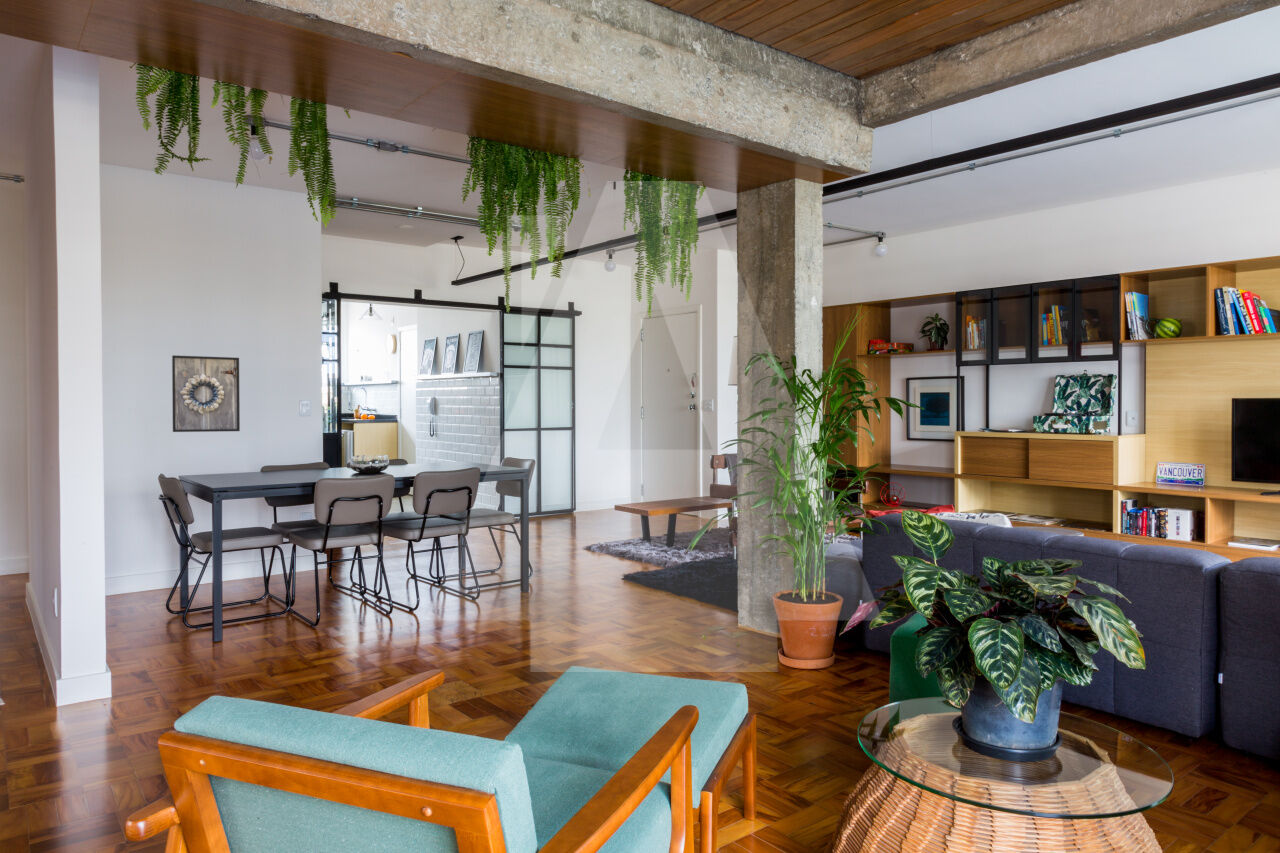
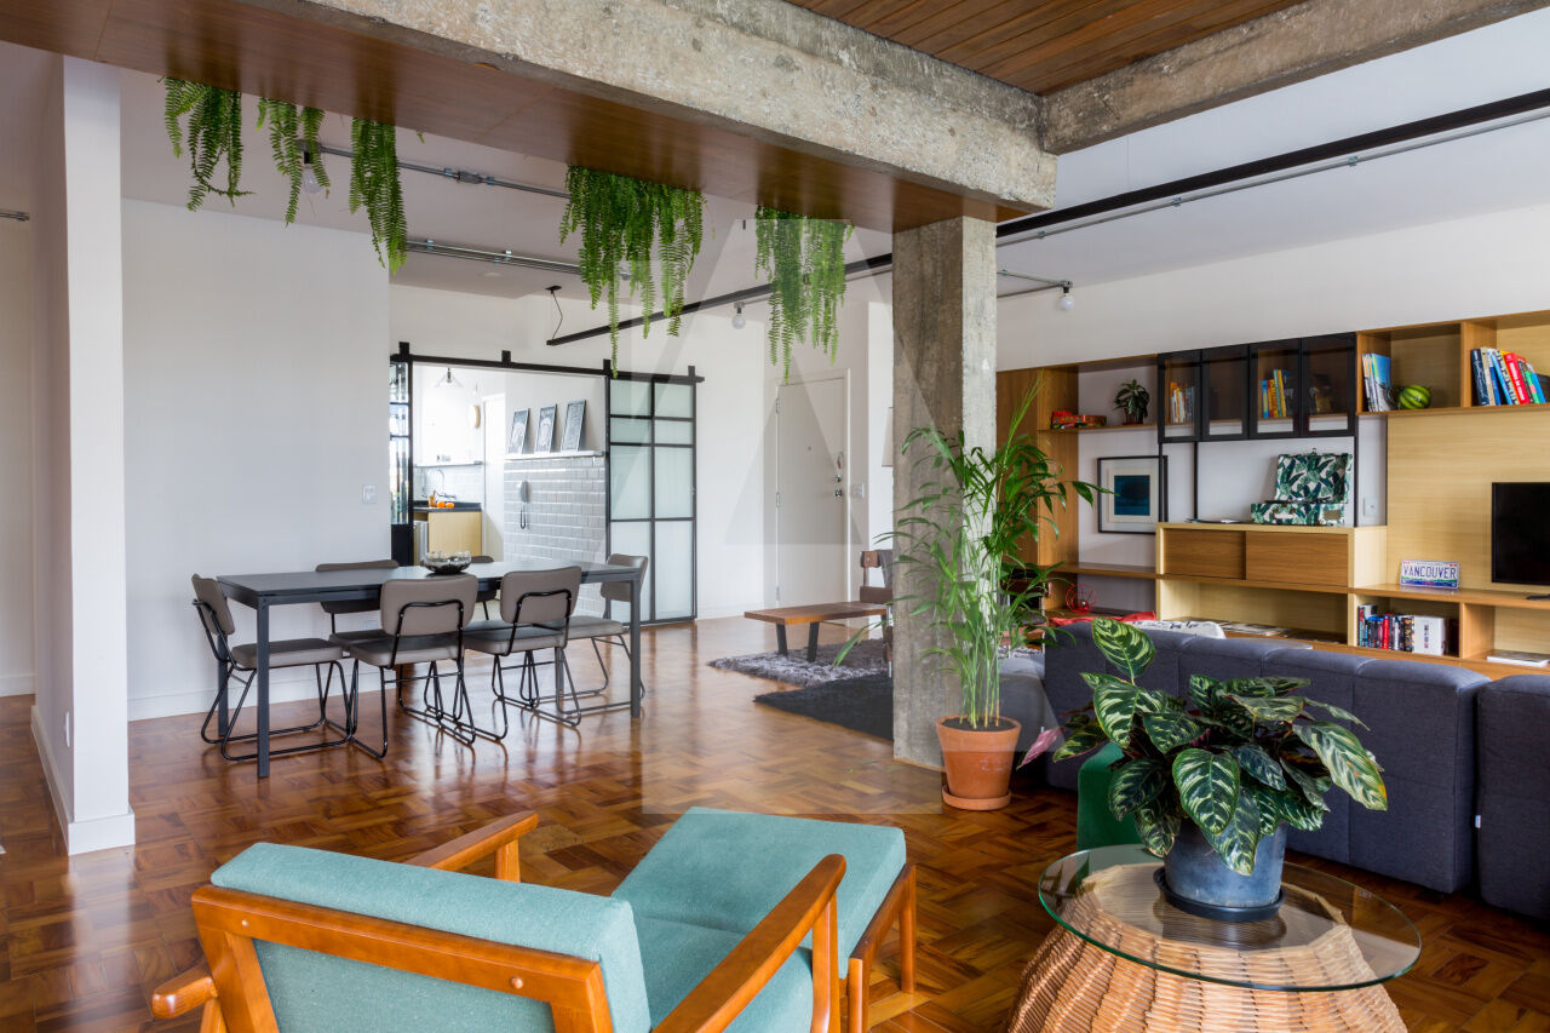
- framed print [171,354,241,433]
